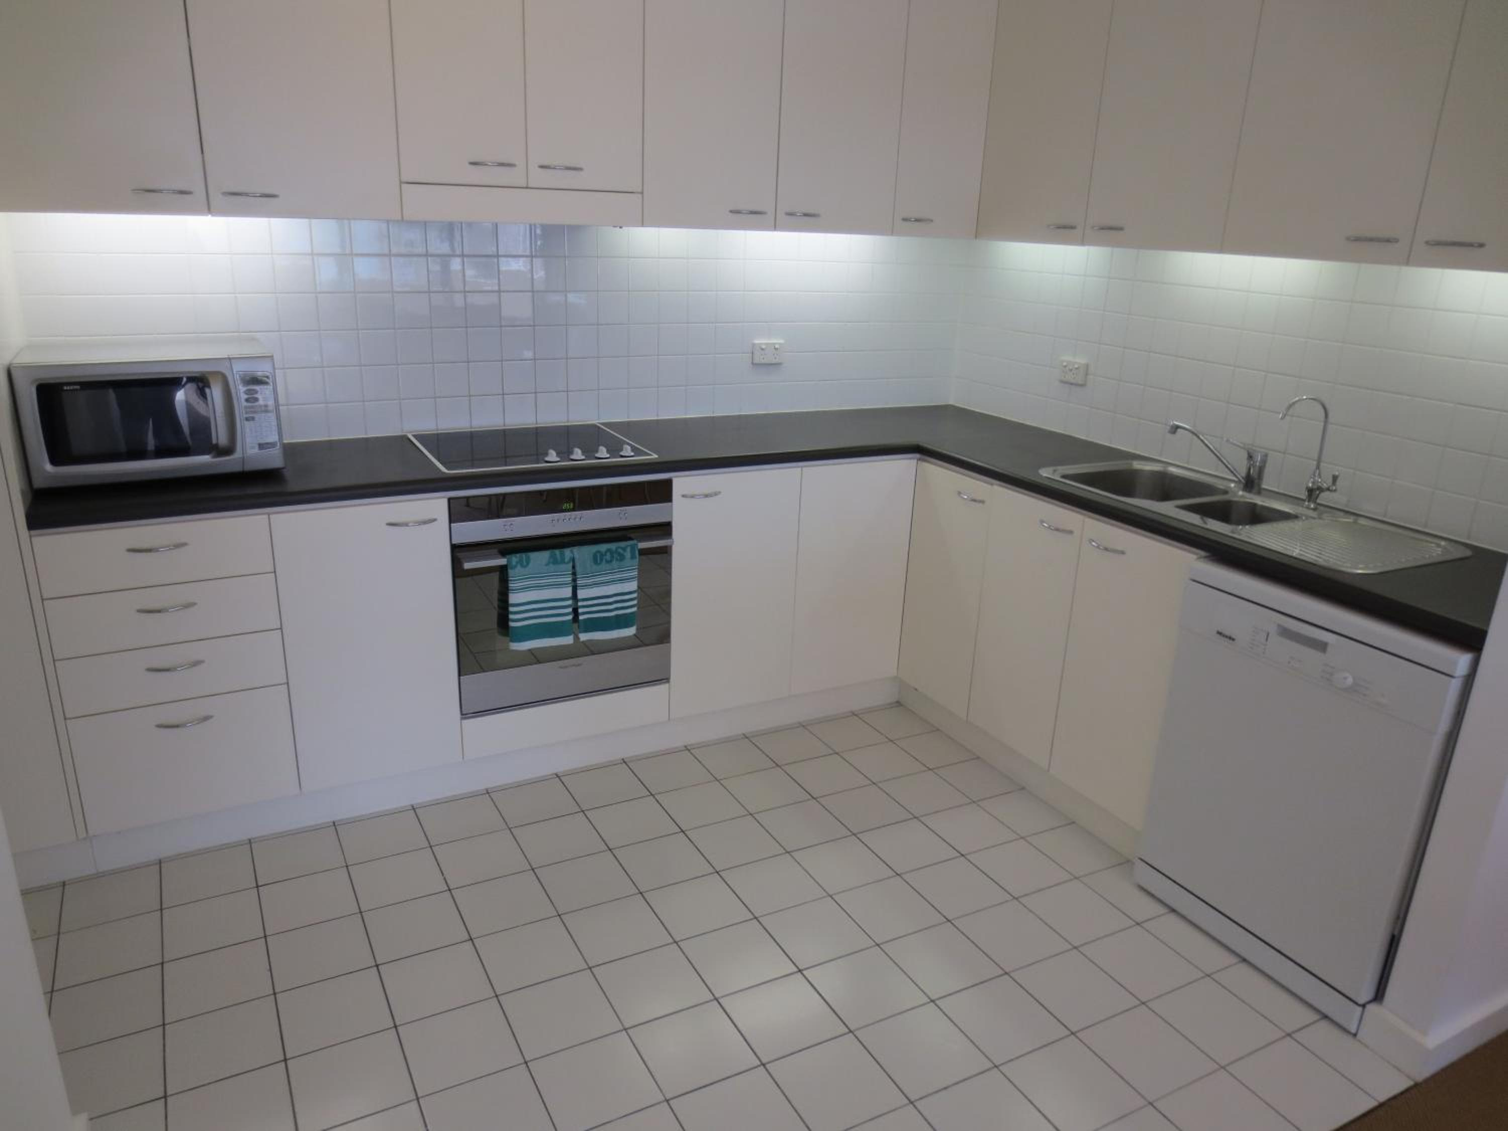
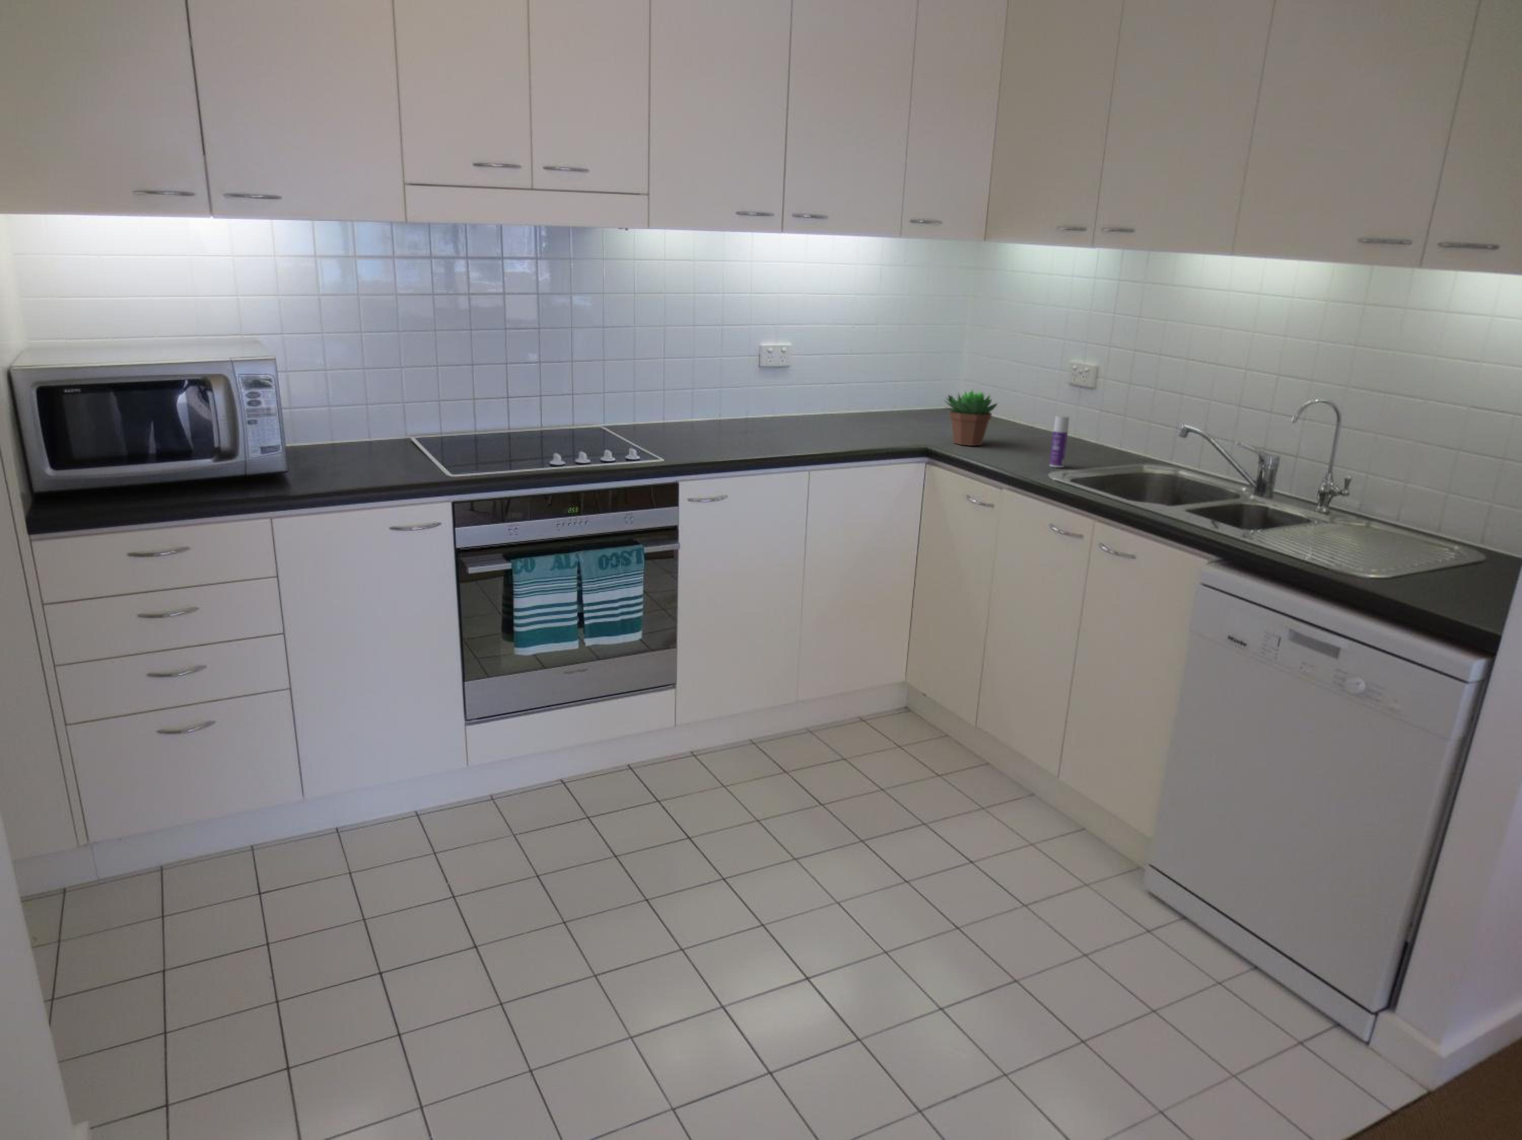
+ succulent plant [942,389,998,447]
+ bottle [1049,416,1070,468]
